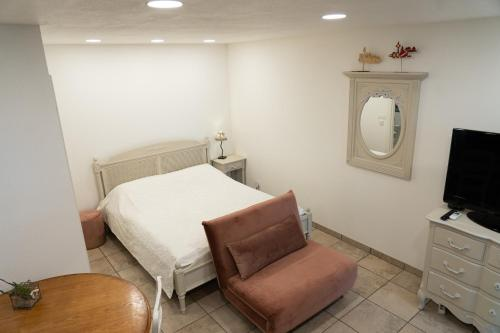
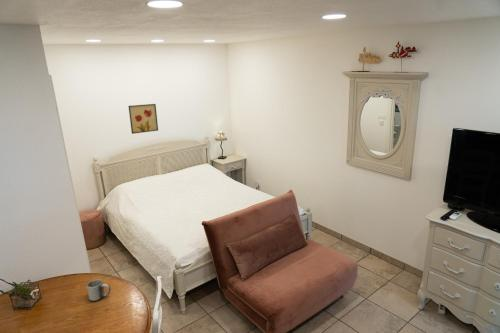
+ wall art [128,103,159,135]
+ mug [86,278,111,302]
